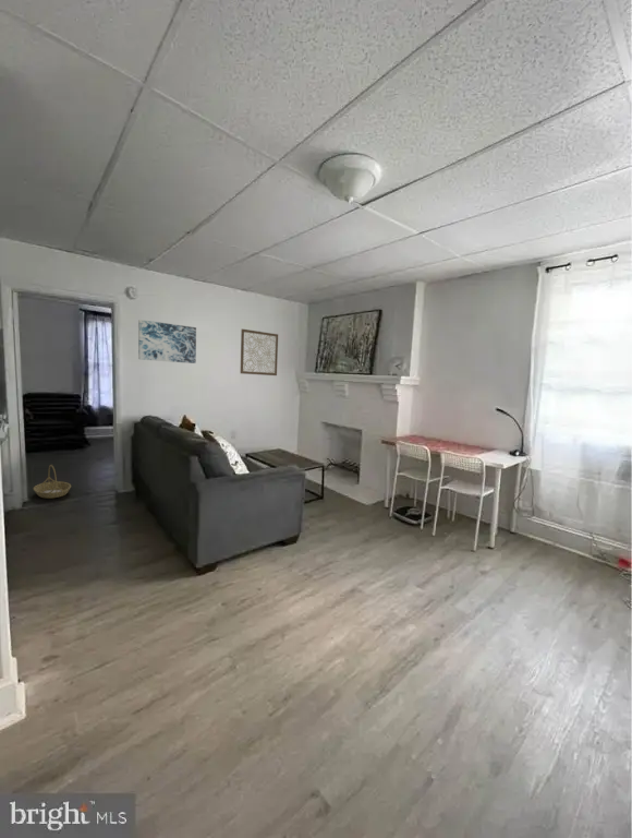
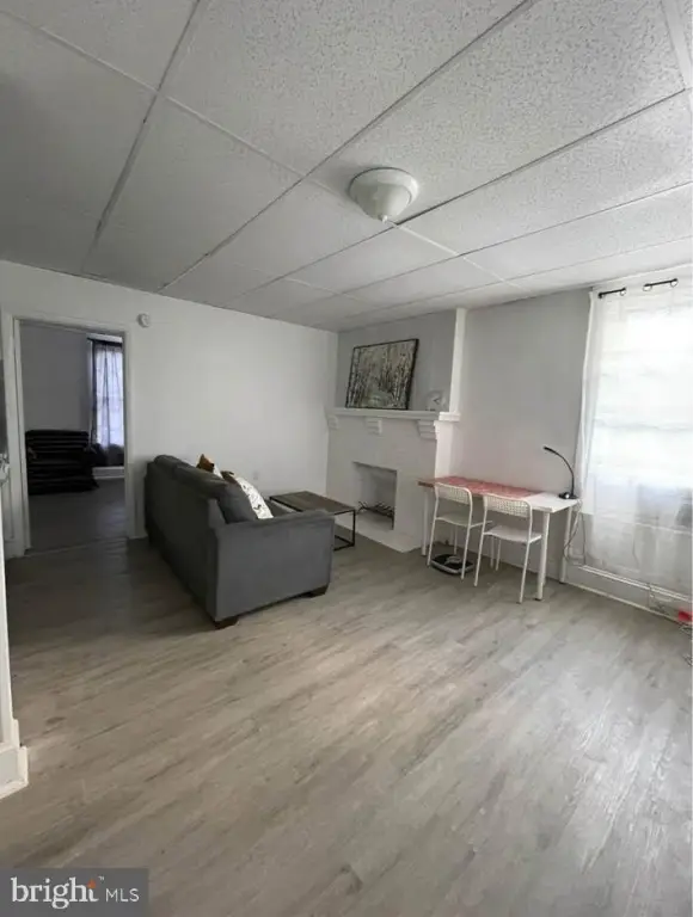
- wall art [240,328,279,376]
- wall art [137,319,197,364]
- basket [33,464,72,499]
